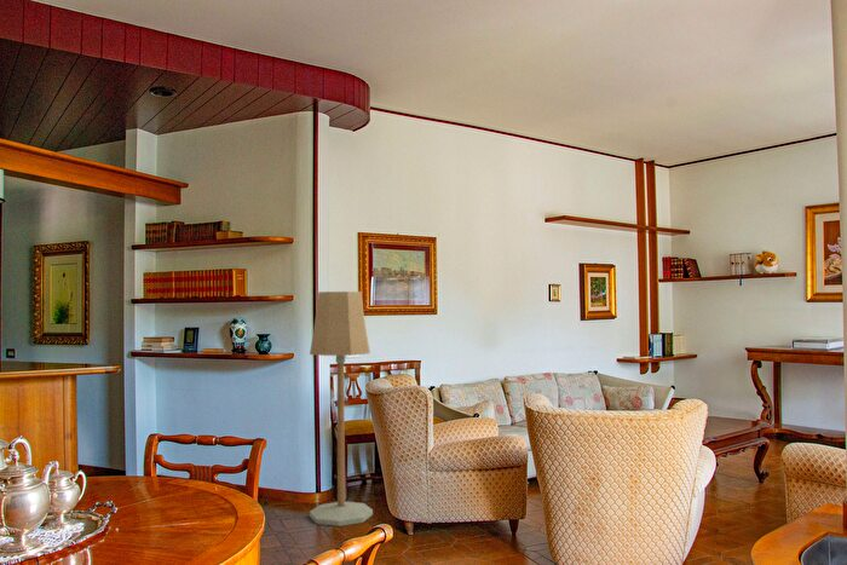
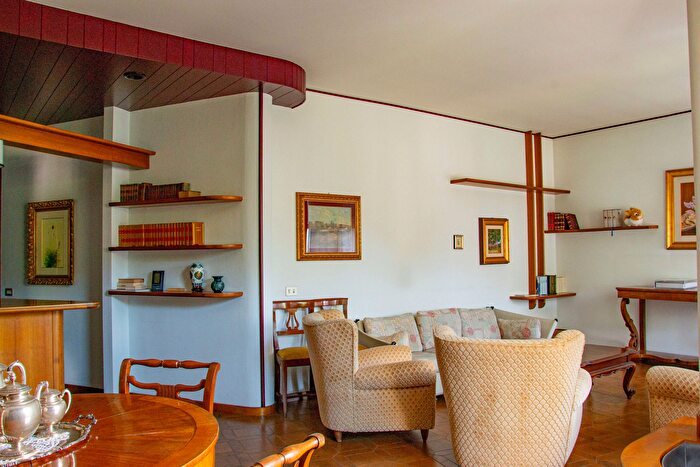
- floor lamp [309,290,374,527]
